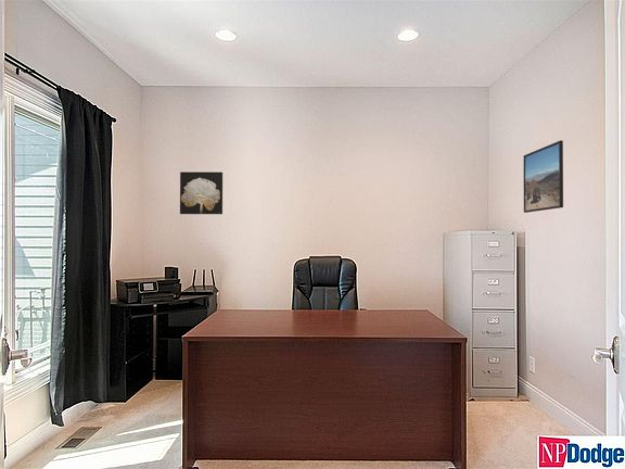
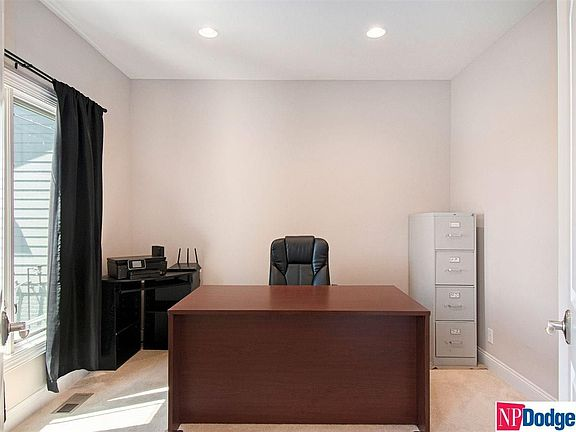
- wall art [179,170,224,215]
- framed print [523,139,564,214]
